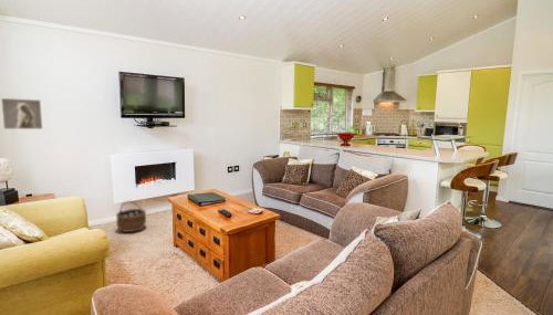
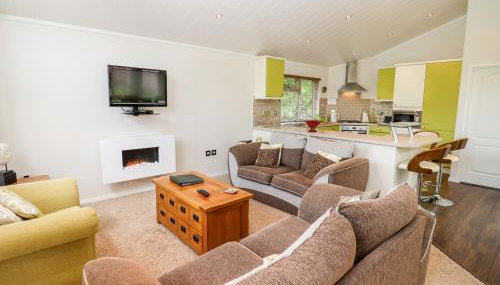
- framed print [0,97,43,130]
- wicker basket [115,200,147,233]
